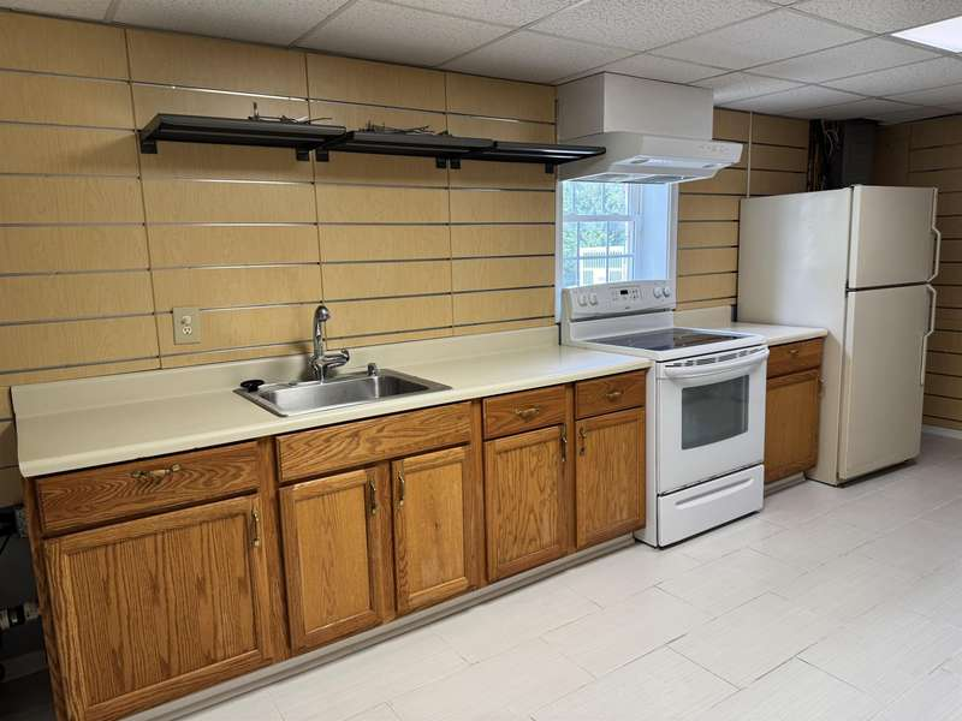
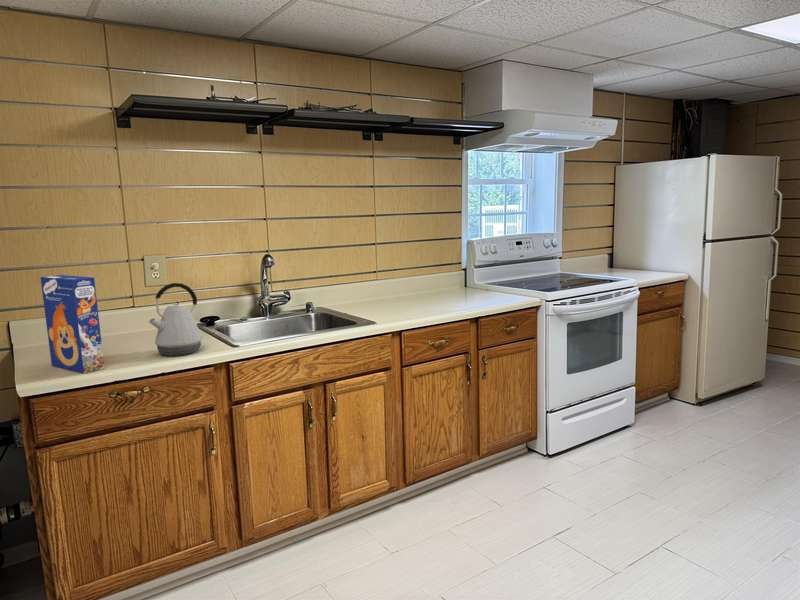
+ cereal box [39,274,105,374]
+ kettle [147,282,204,357]
